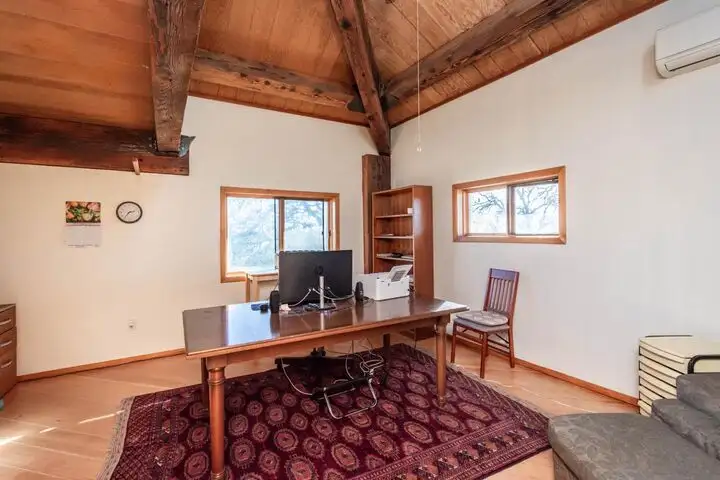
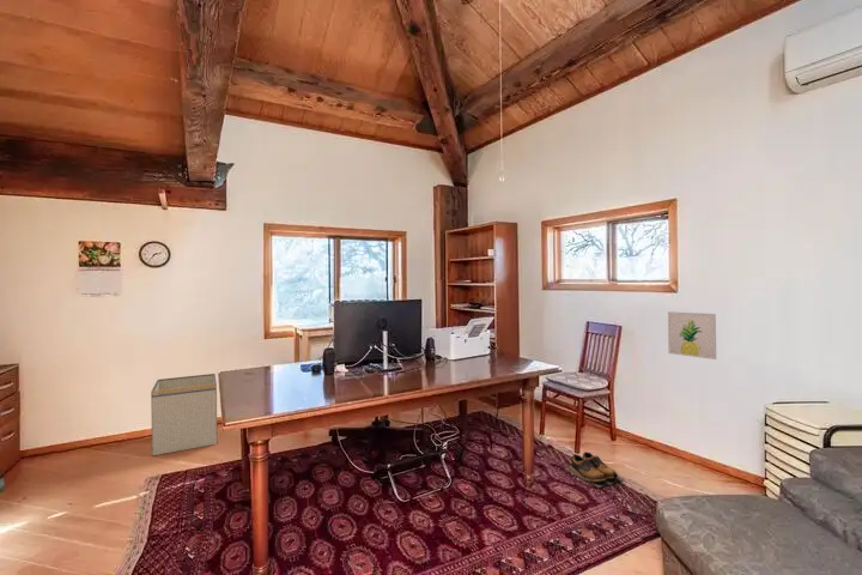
+ shoes [564,450,625,489]
+ wall art [667,310,717,361]
+ storage bin [150,373,218,456]
